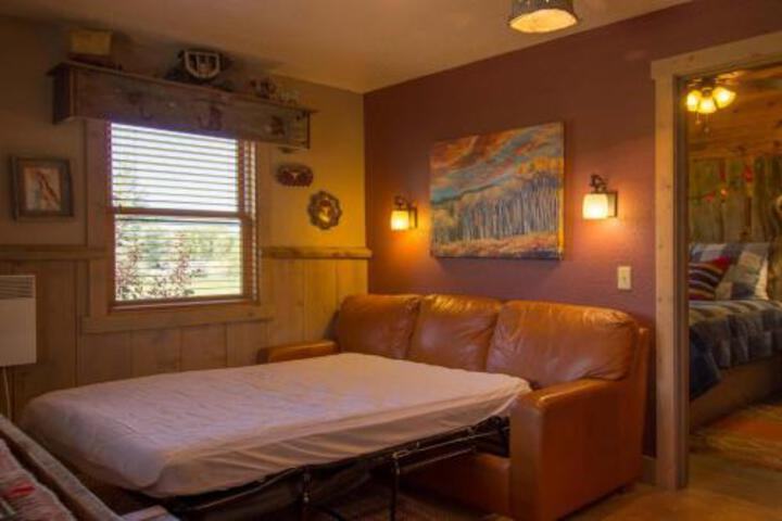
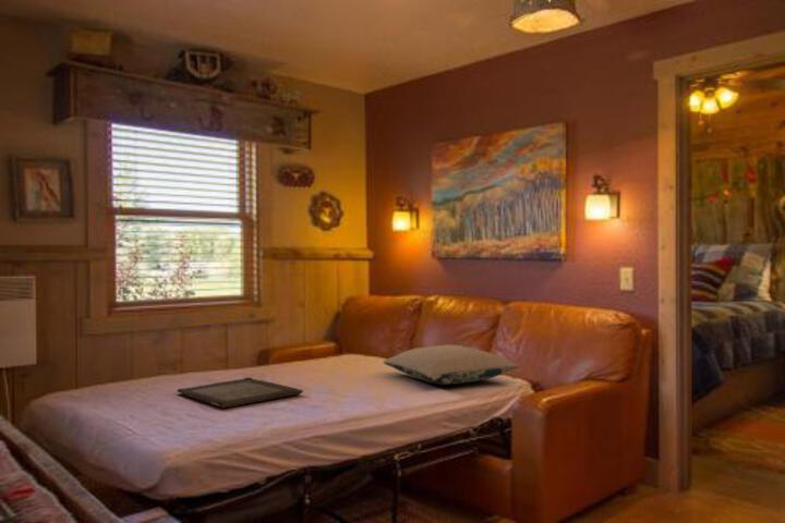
+ serving tray [176,376,304,410]
+ pillow [382,344,520,386]
